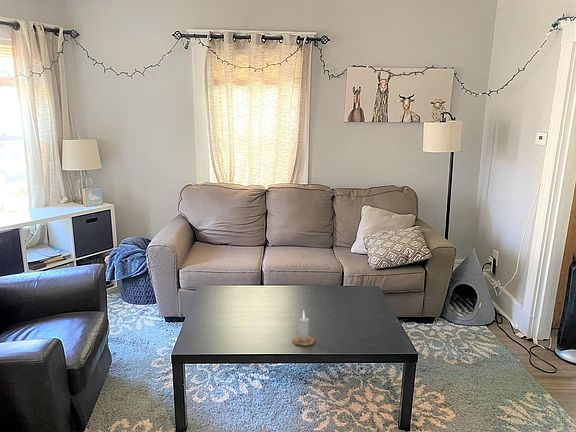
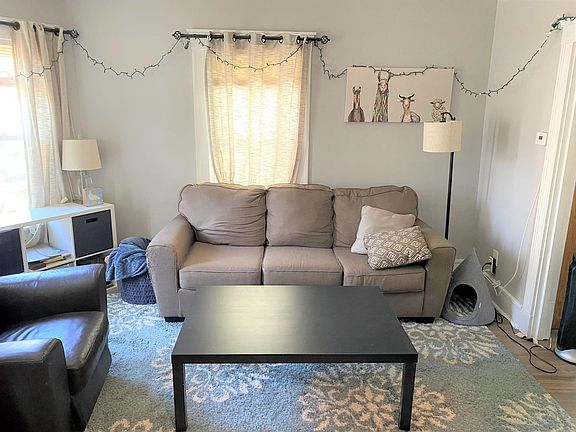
- candle [291,309,316,347]
